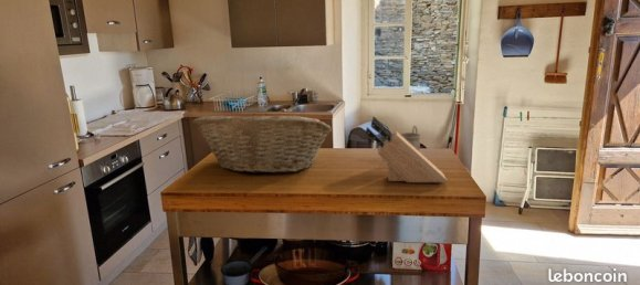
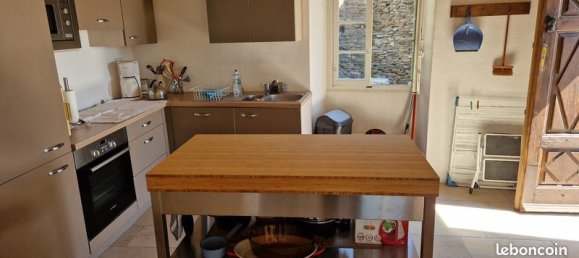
- fruit basket [191,113,333,175]
- mug [399,125,422,152]
- knife block [365,115,448,183]
